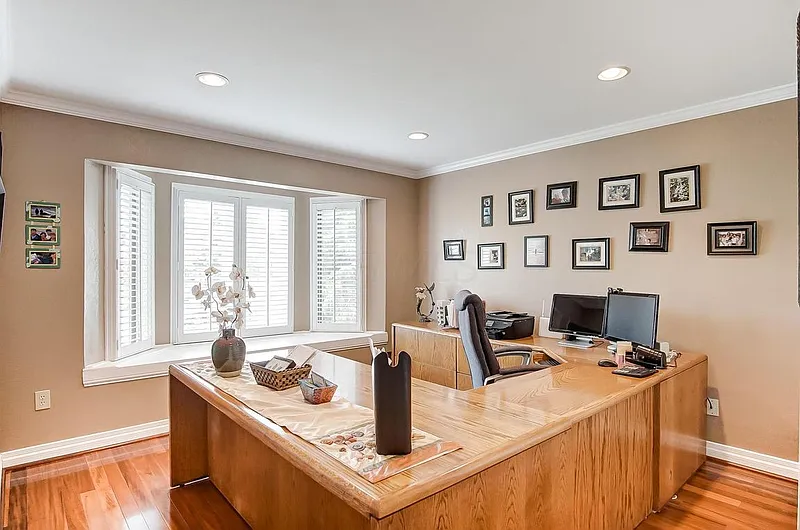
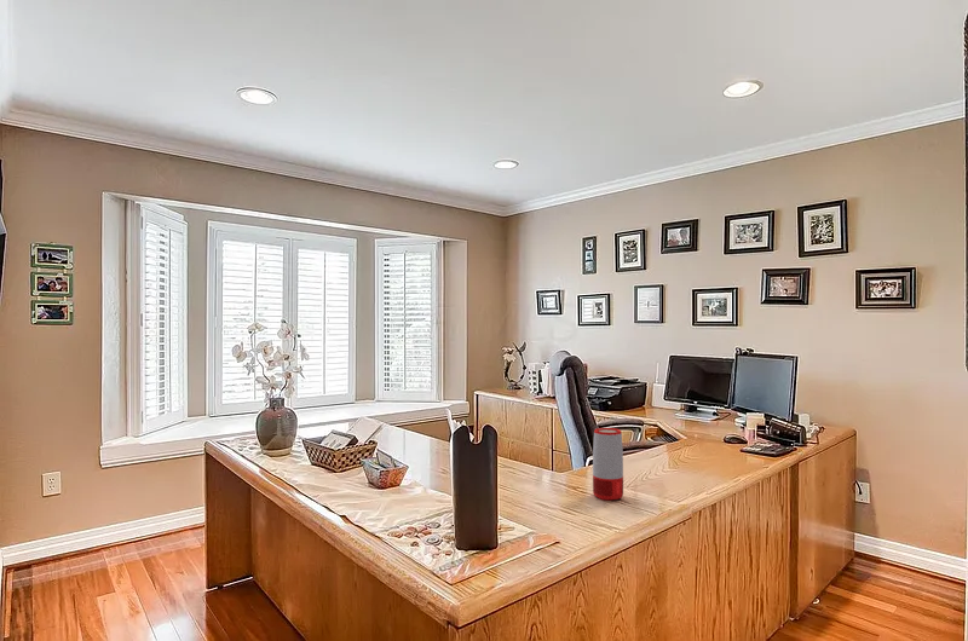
+ speaker [592,427,624,502]
